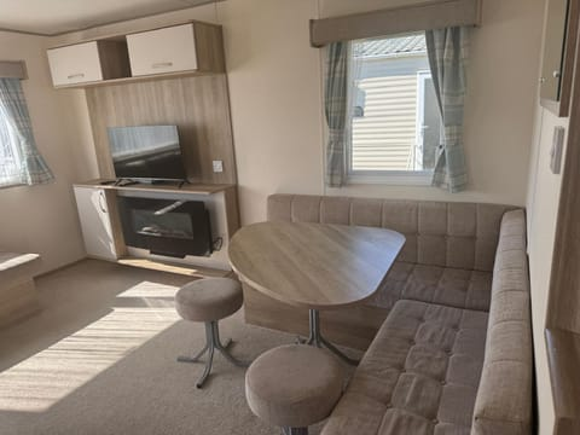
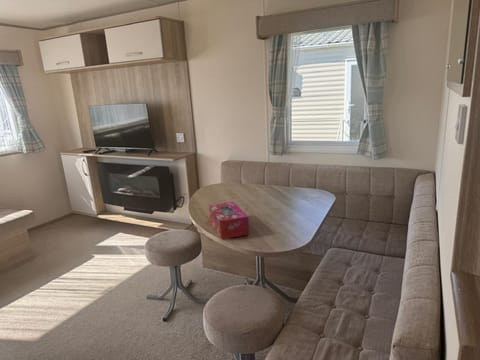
+ tissue box [208,201,250,240]
